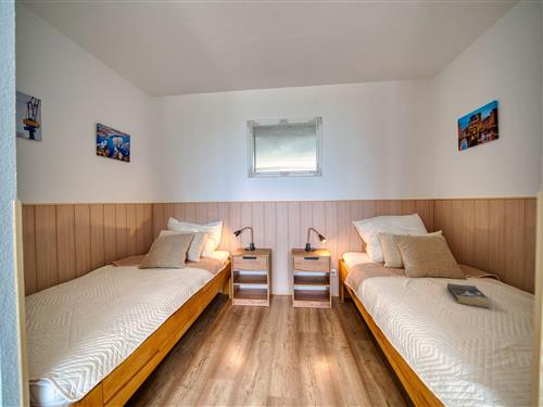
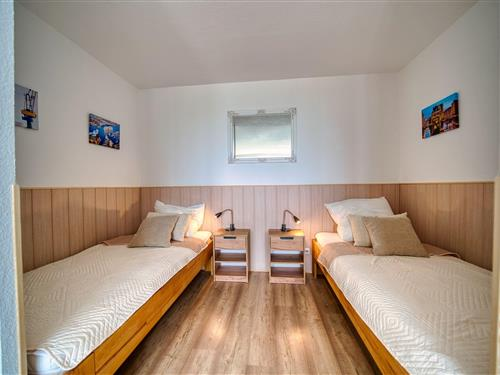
- book [446,282,493,309]
